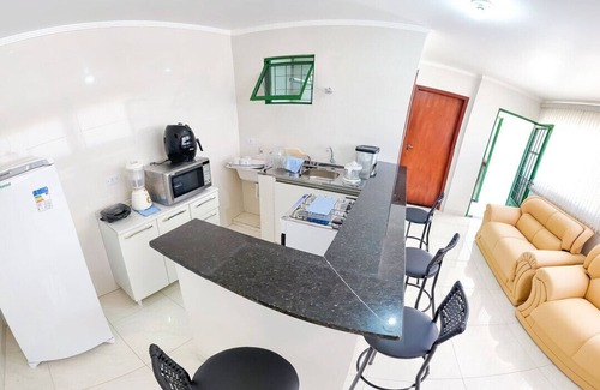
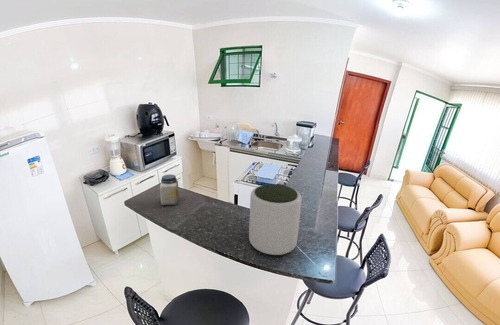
+ plant pot [248,183,303,256]
+ jar [159,174,180,206]
